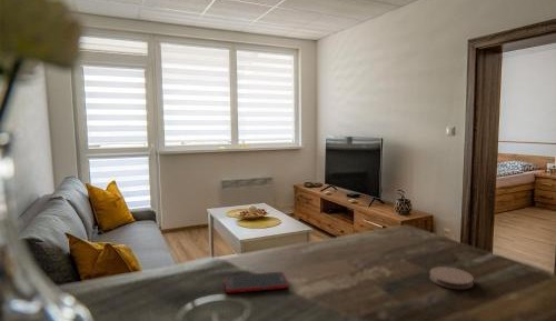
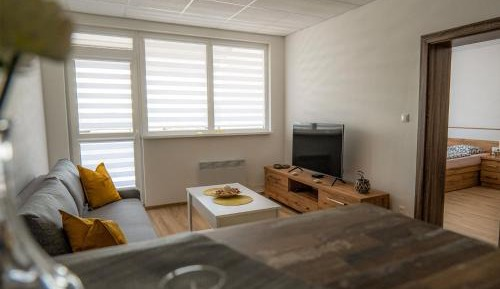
- coaster [428,265,475,290]
- cell phone [225,271,289,294]
